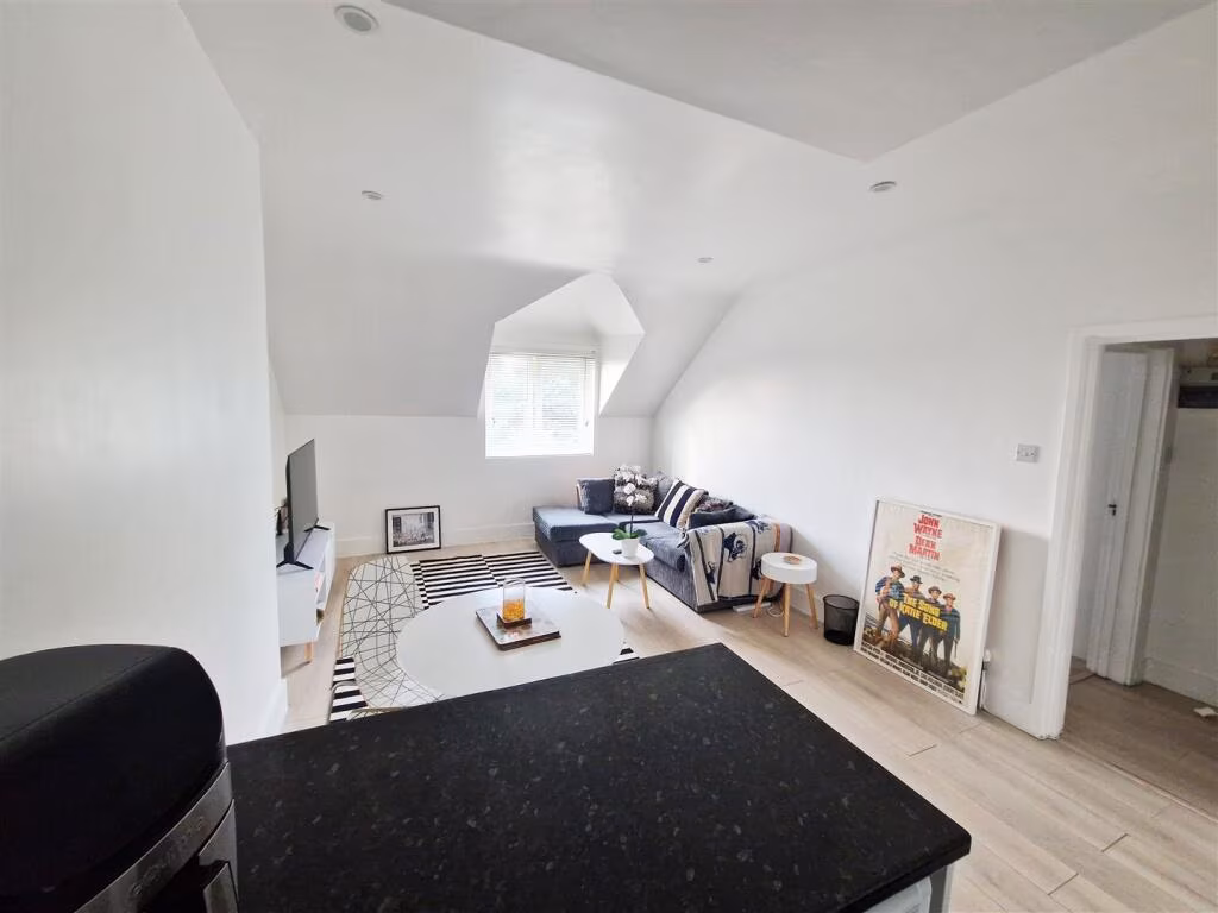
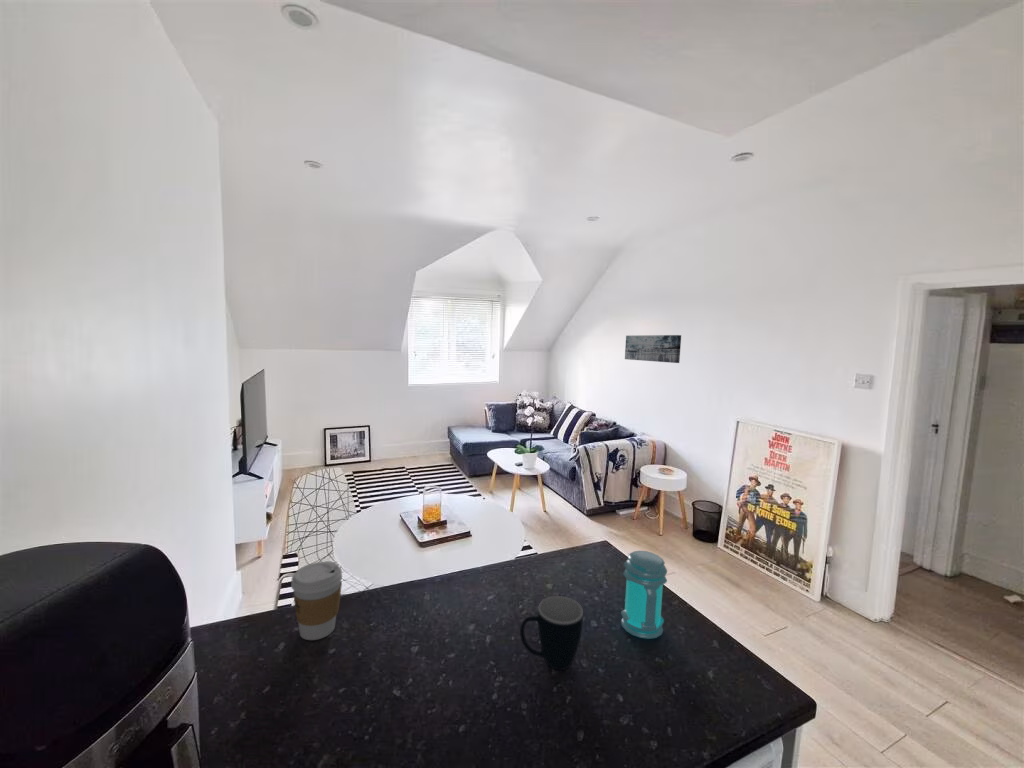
+ jar [620,550,668,640]
+ coffee cup [290,560,343,641]
+ wall art [624,334,682,364]
+ mug [519,595,584,671]
